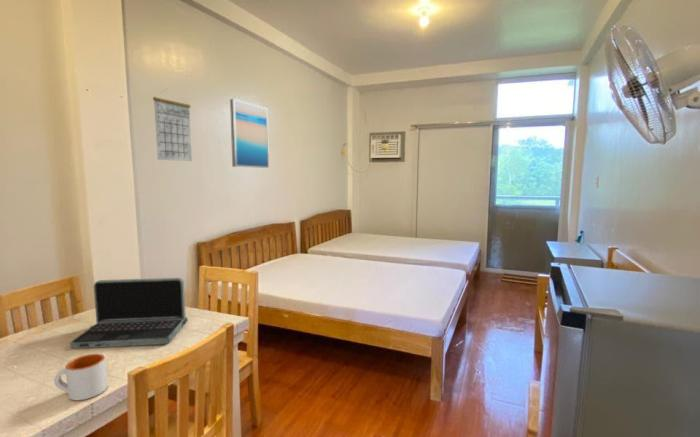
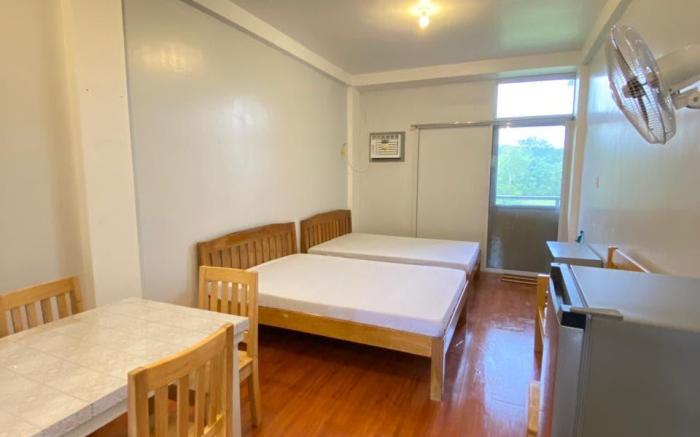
- laptop [69,277,189,350]
- mug [53,353,108,401]
- wall art [229,98,270,169]
- calendar [152,89,193,162]
